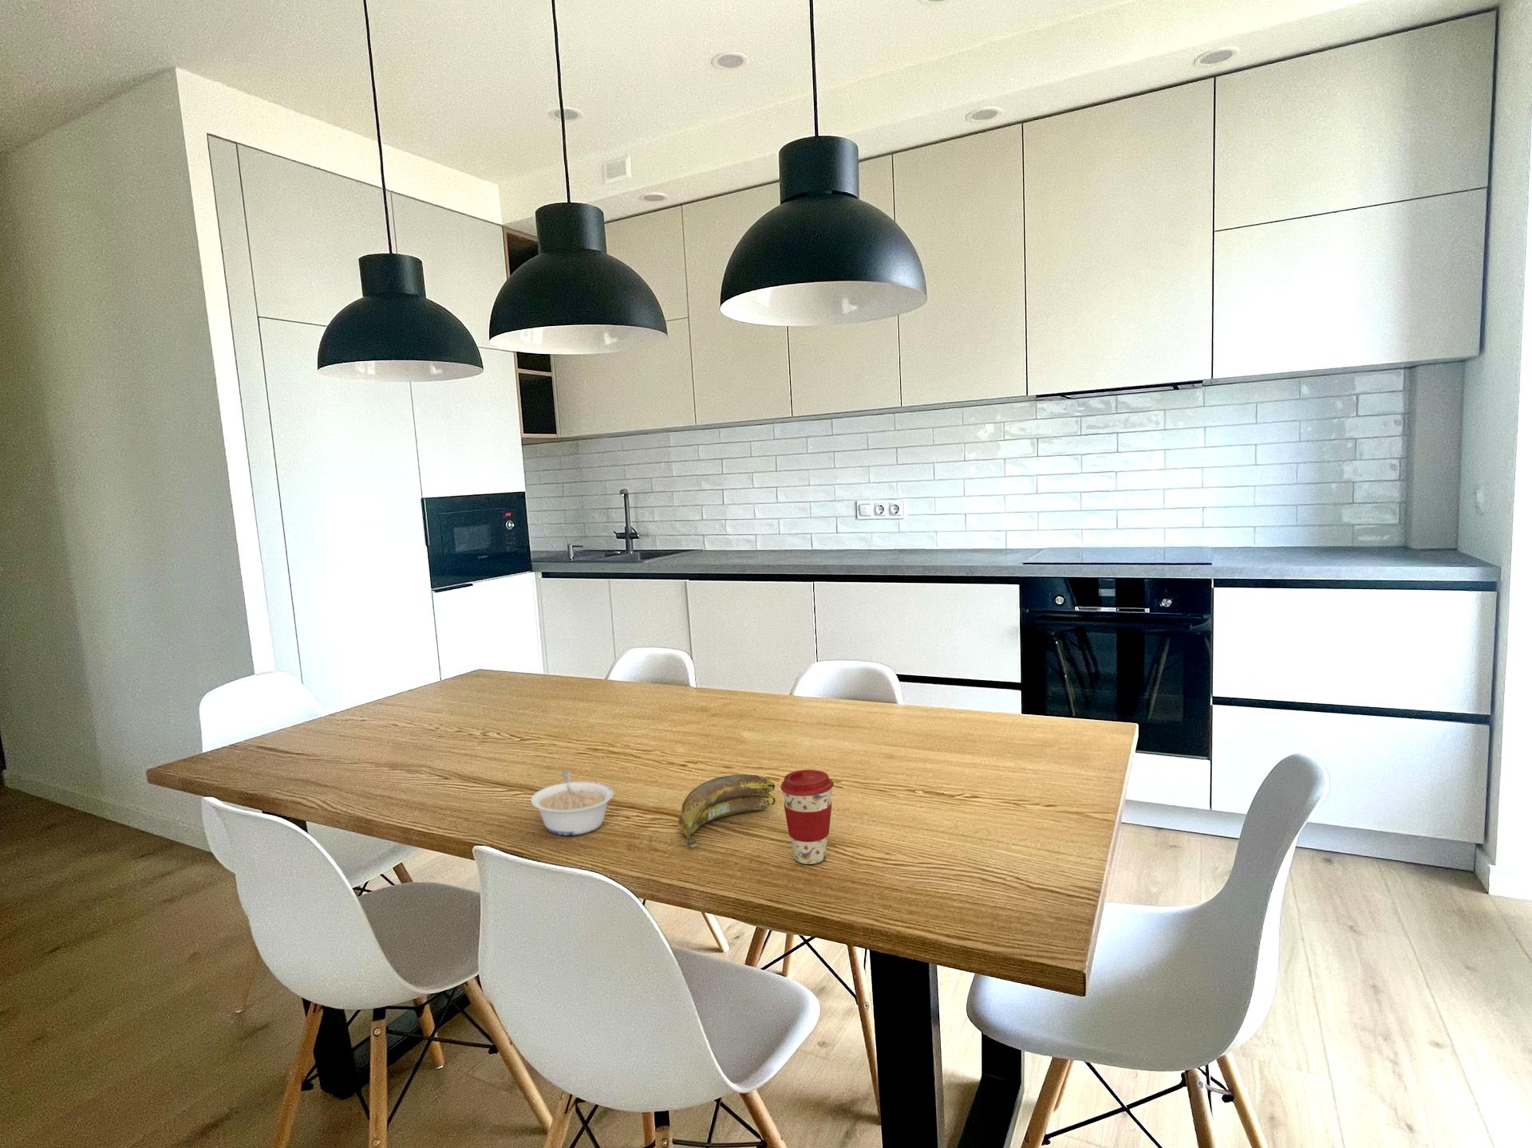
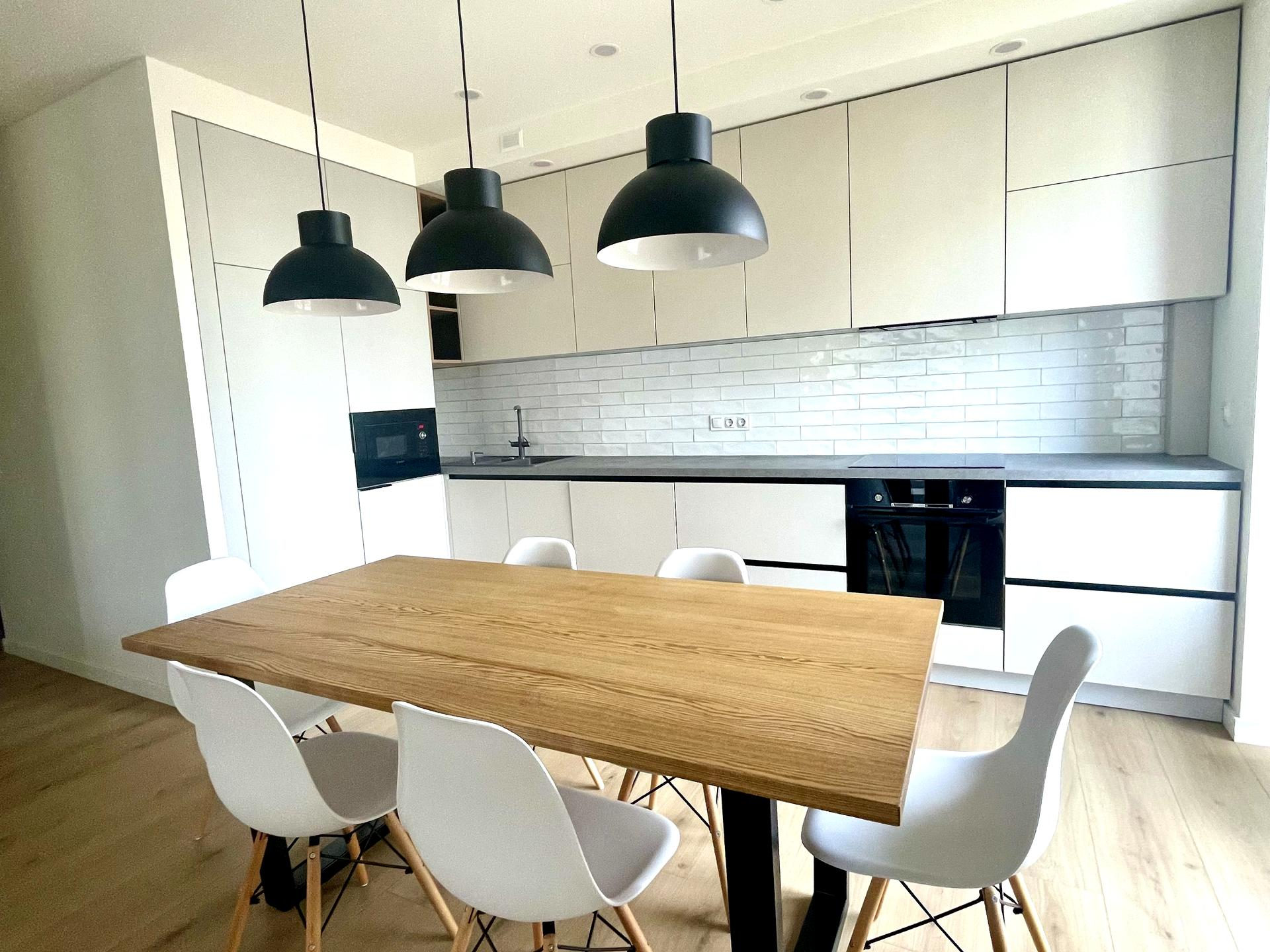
- coffee cup [779,769,835,865]
- legume [530,771,614,837]
- banana [677,773,777,849]
